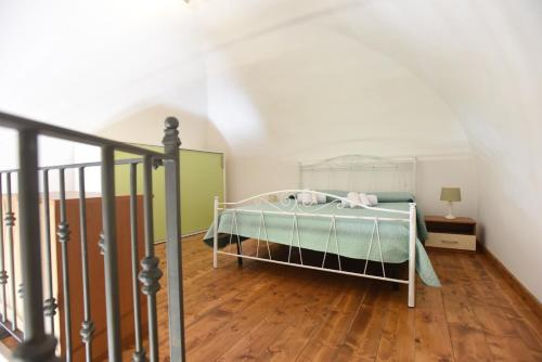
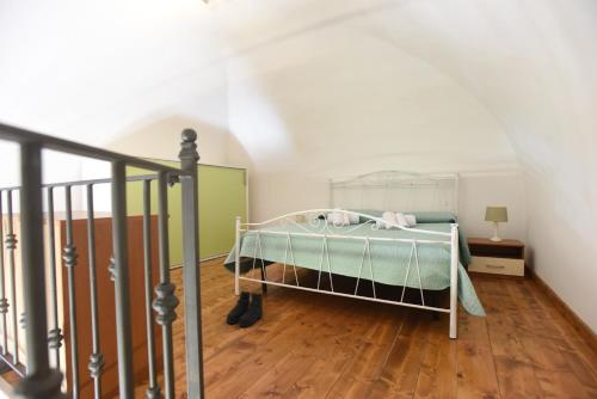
+ boots [224,289,264,329]
